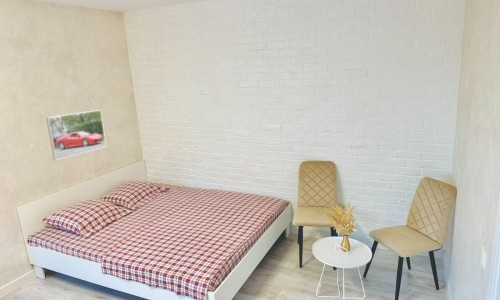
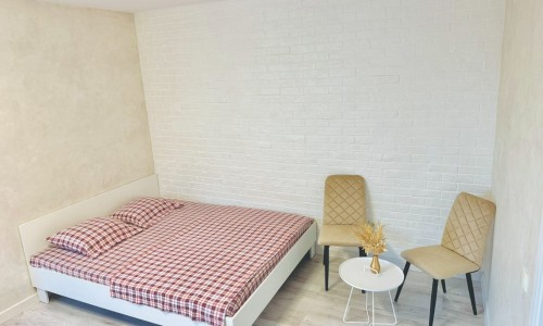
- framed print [45,109,107,161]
